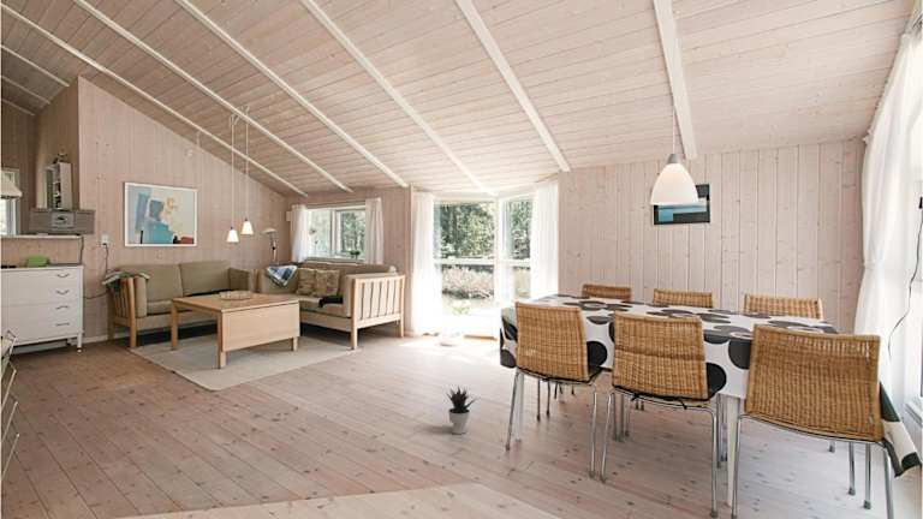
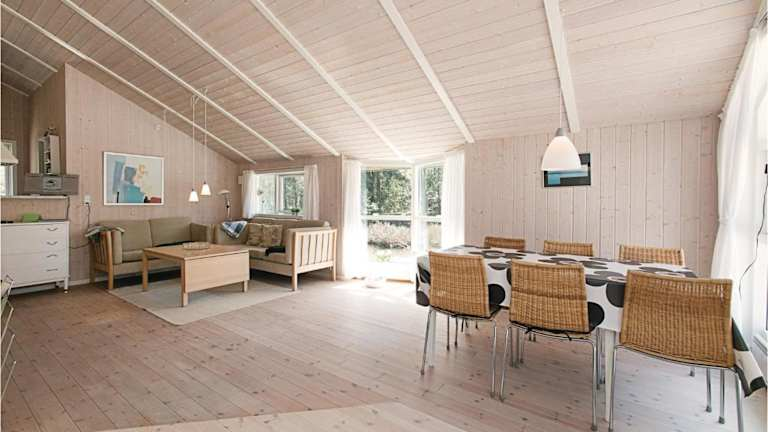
- potted plant [446,386,477,435]
